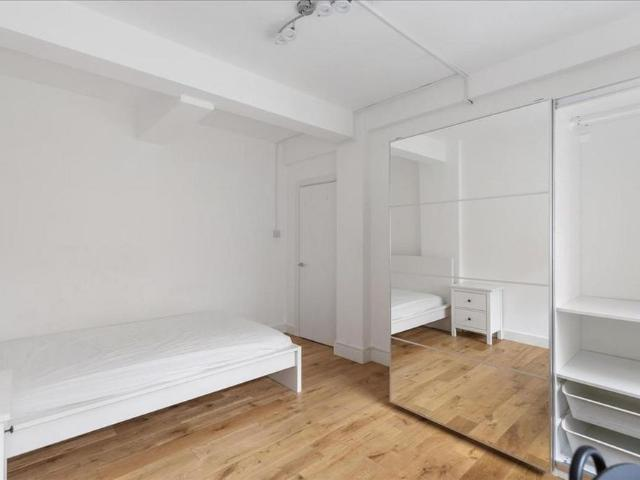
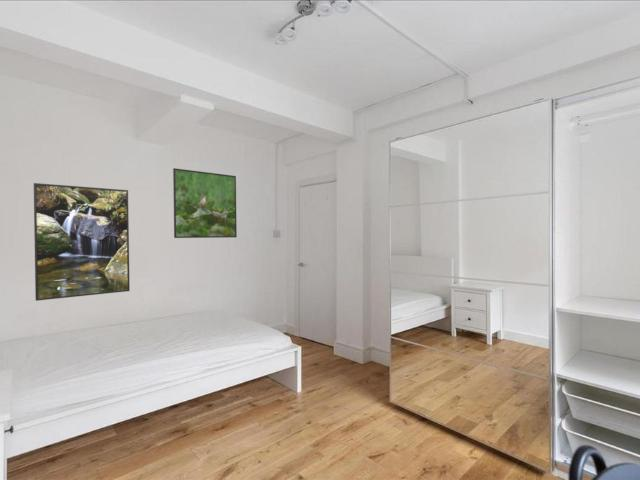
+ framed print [33,182,131,302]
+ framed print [172,167,238,239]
